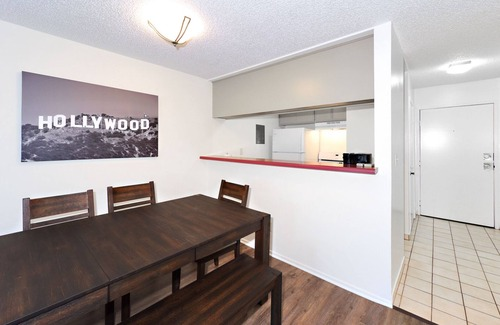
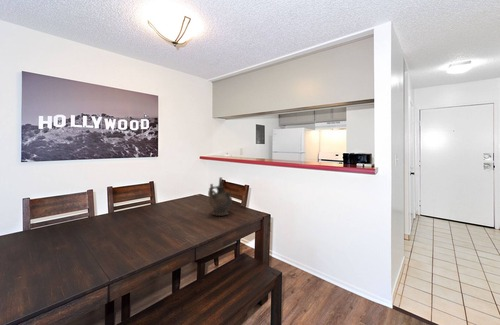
+ ceremonial vessel [207,176,233,217]
